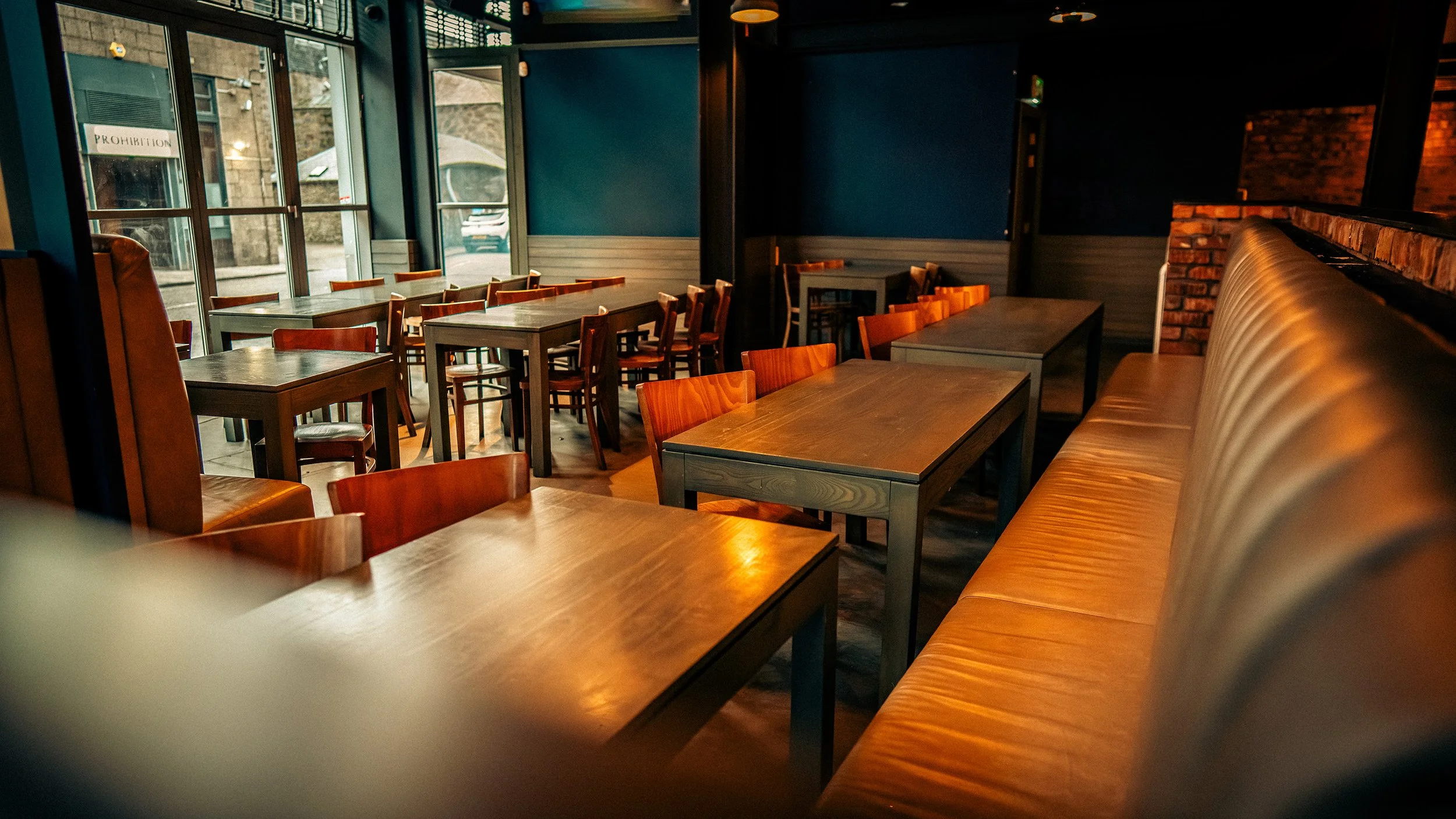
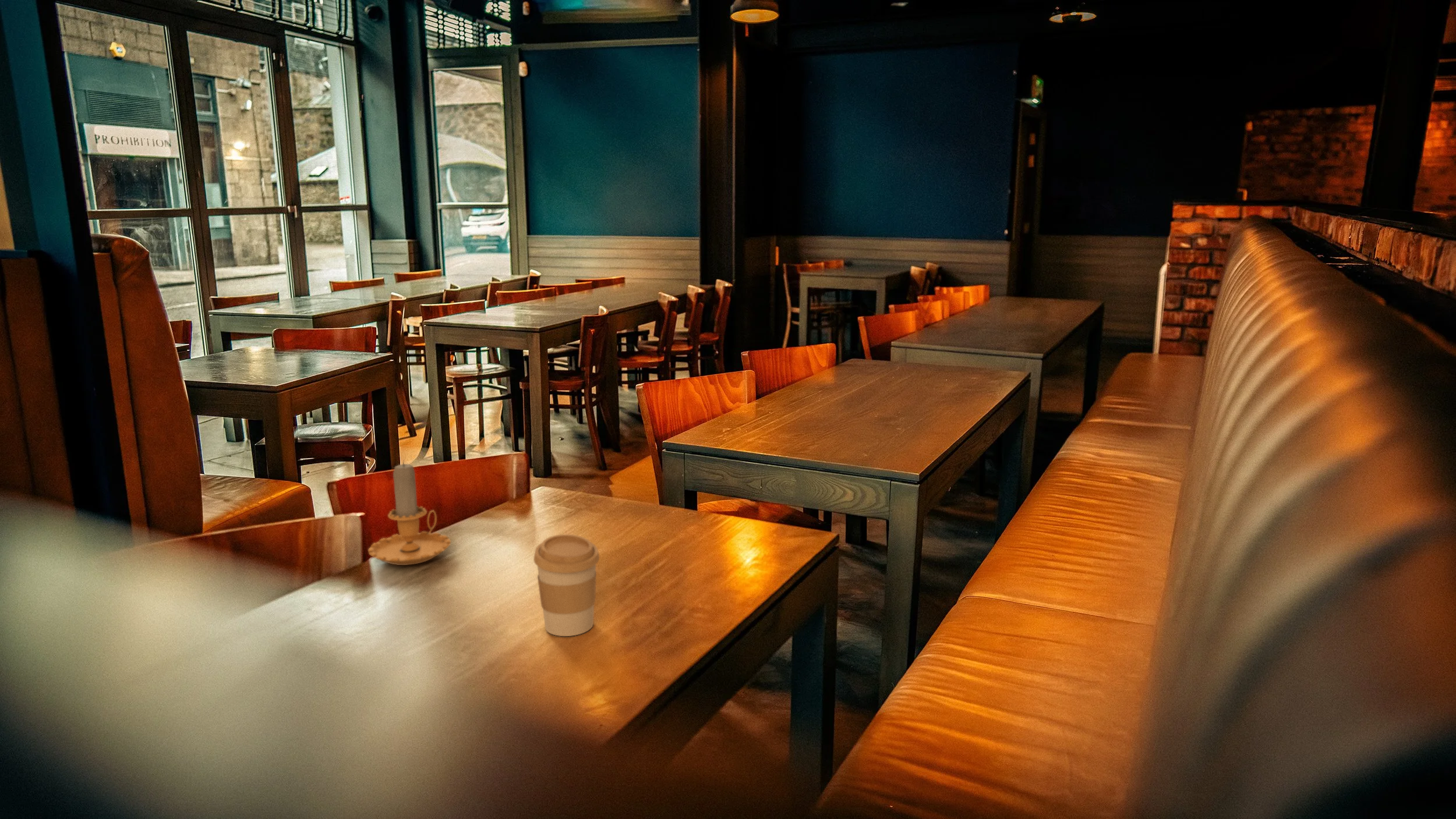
+ candle [367,459,451,566]
+ coffee cup [533,534,600,637]
